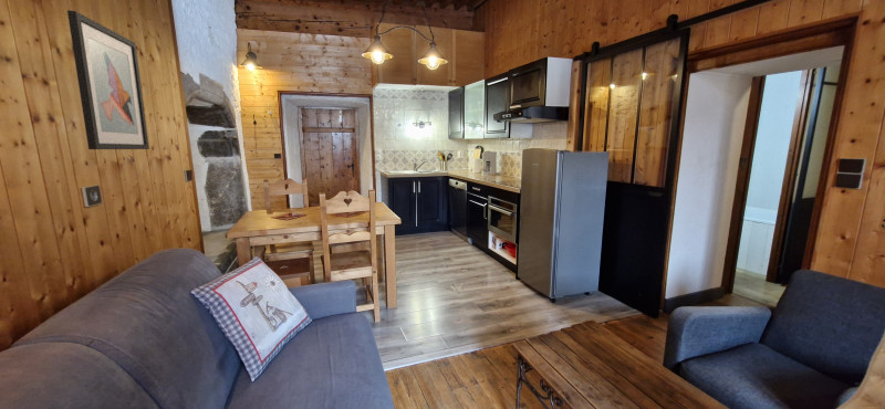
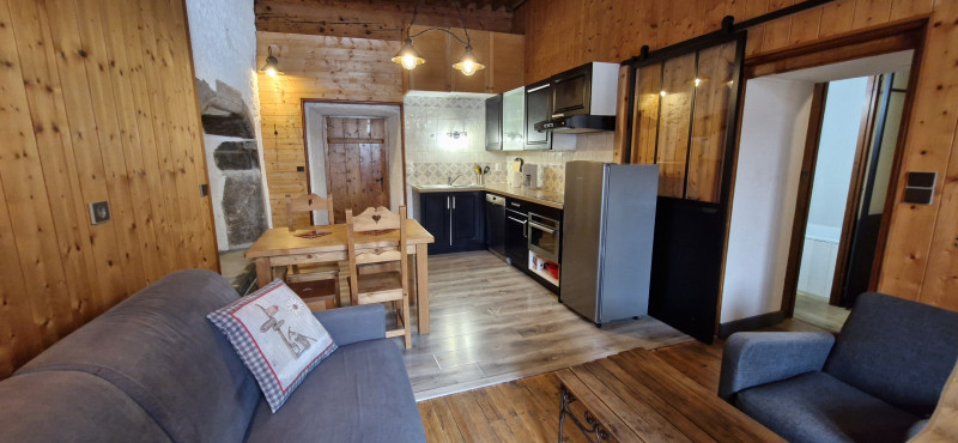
- wall art [66,10,150,150]
